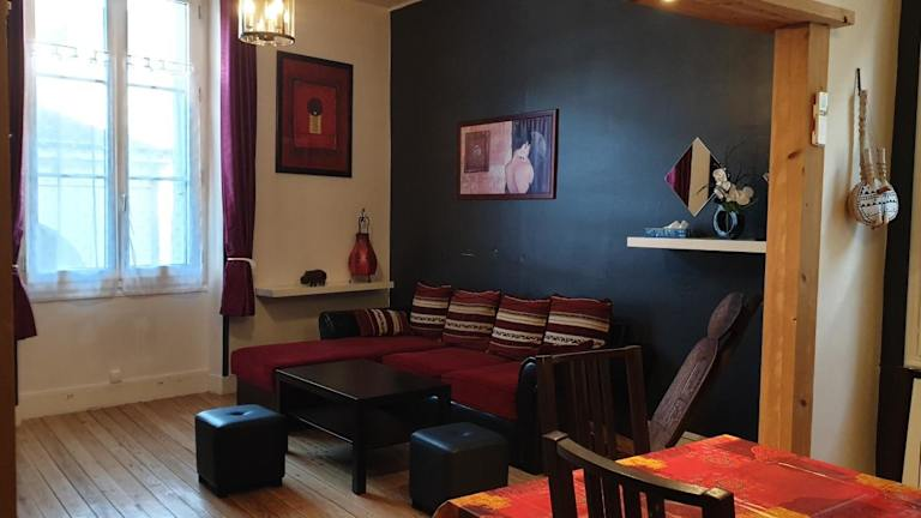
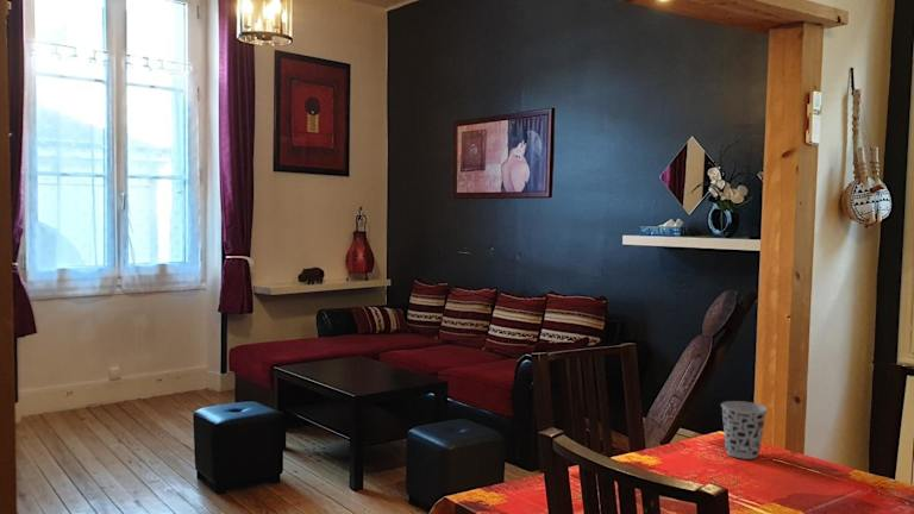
+ cup [720,400,769,460]
